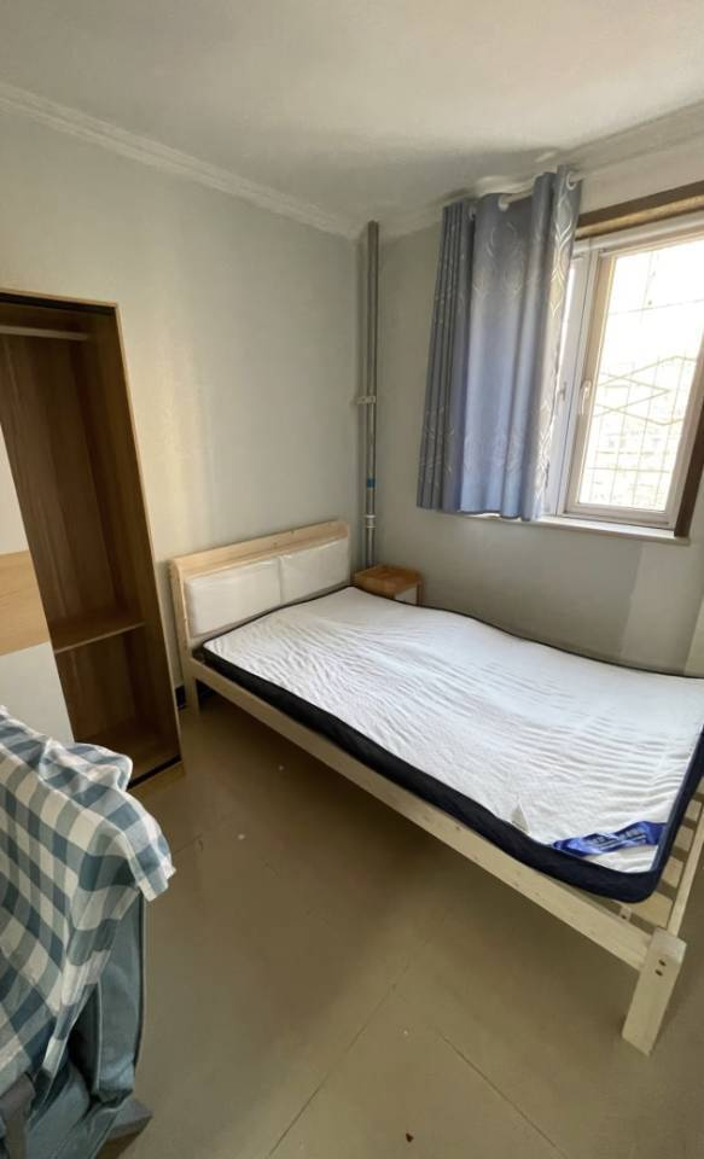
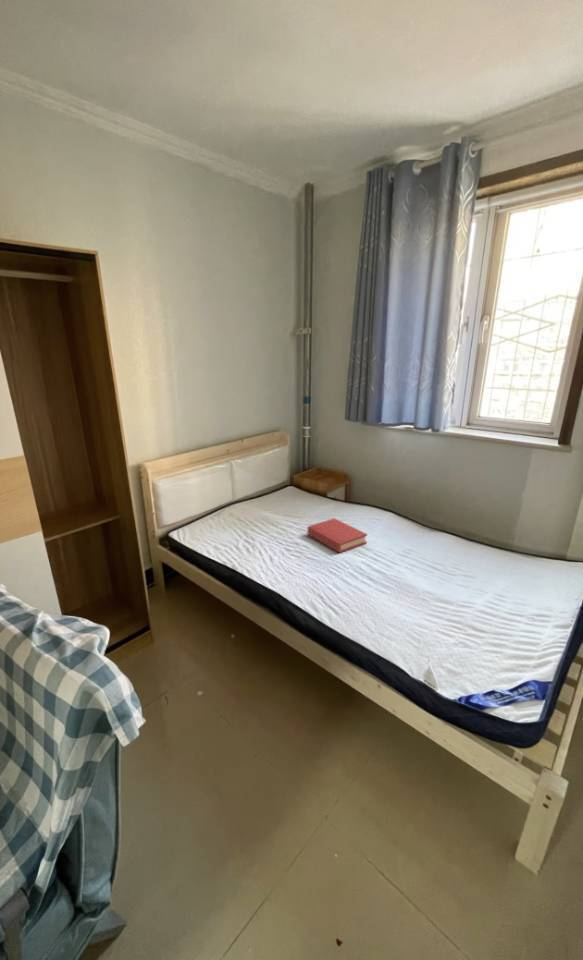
+ hardback book [307,517,368,554]
